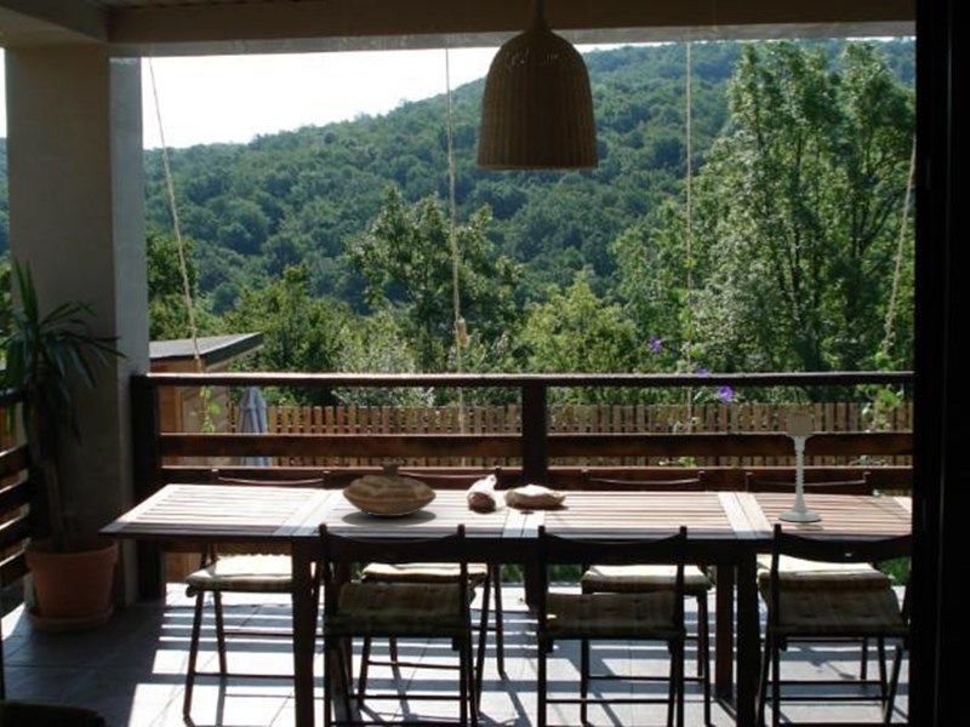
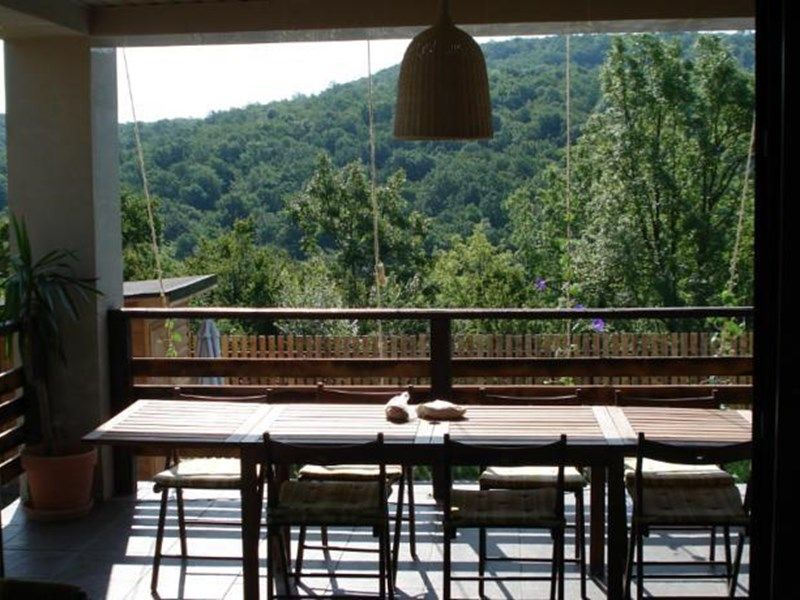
- decorative bowl [341,460,438,517]
- candle holder [777,413,823,522]
